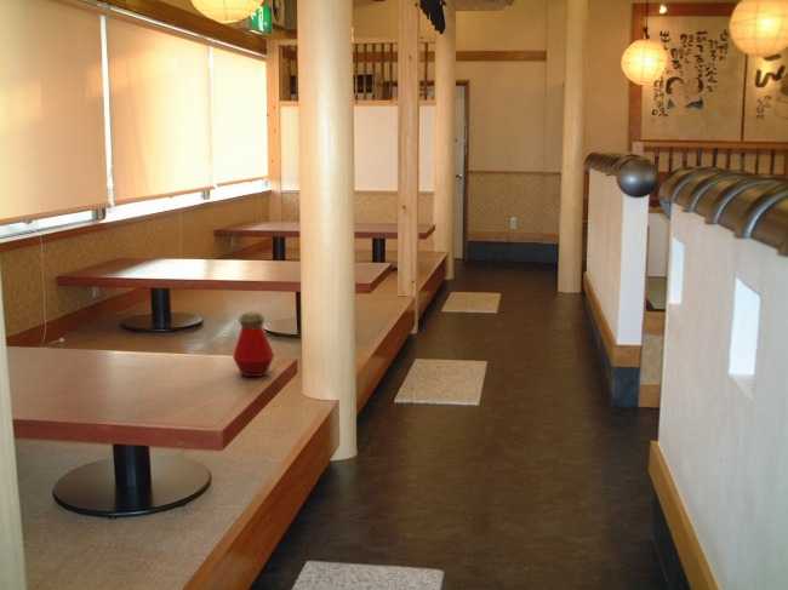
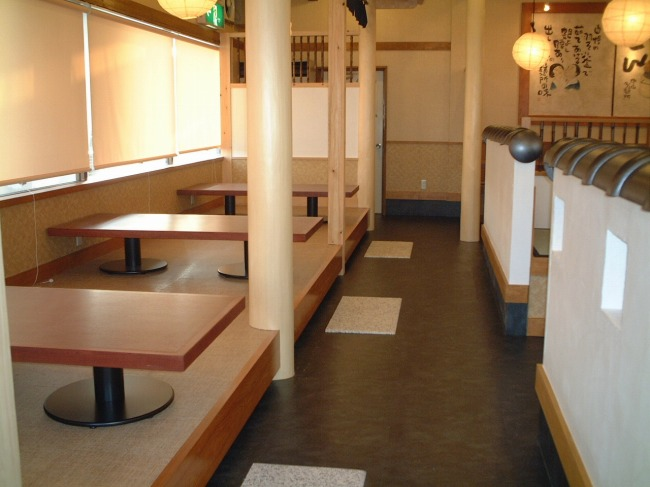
- bottle [232,311,275,378]
